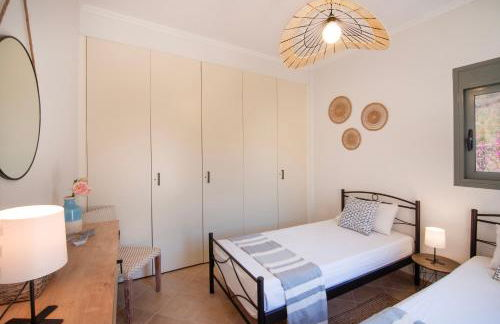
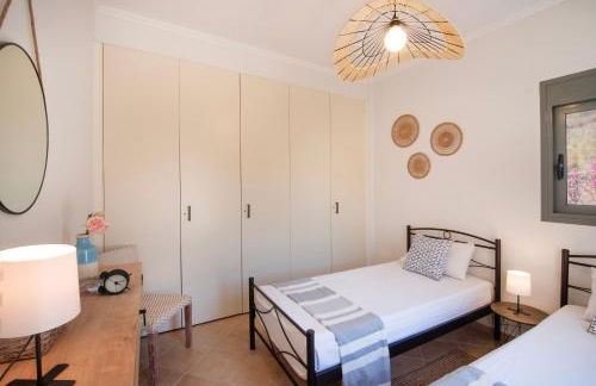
+ alarm clock [95,268,134,295]
